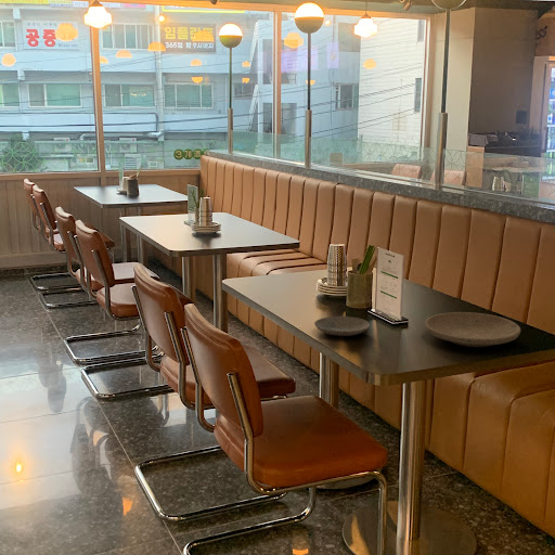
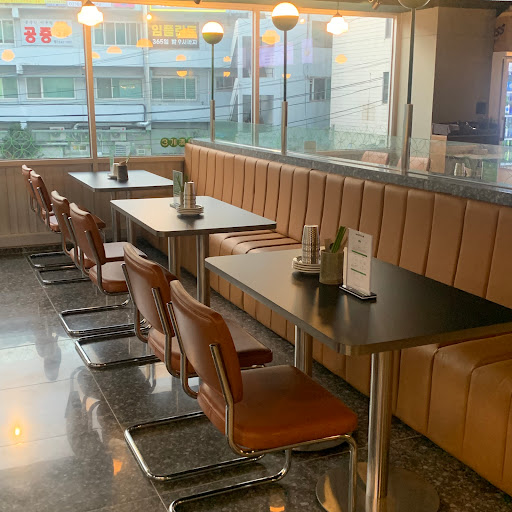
- plate [313,315,371,337]
- plate [424,311,521,348]
